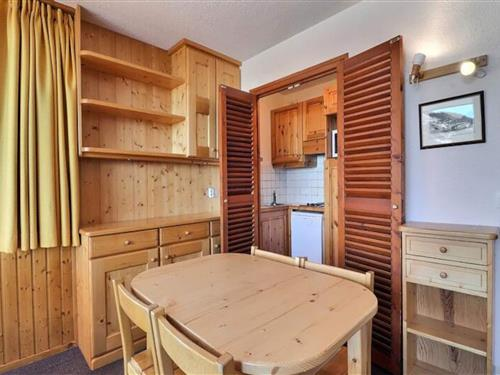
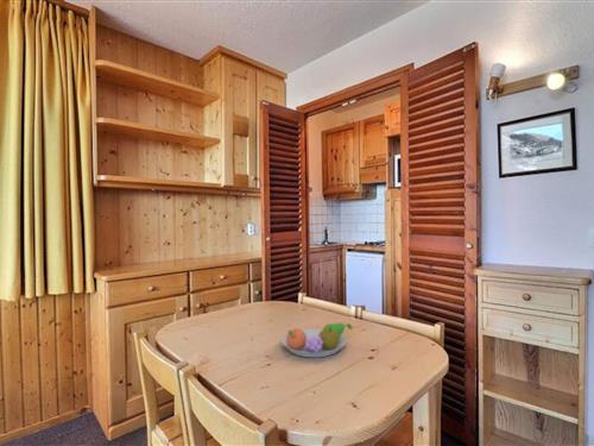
+ fruit bowl [280,321,354,358]
